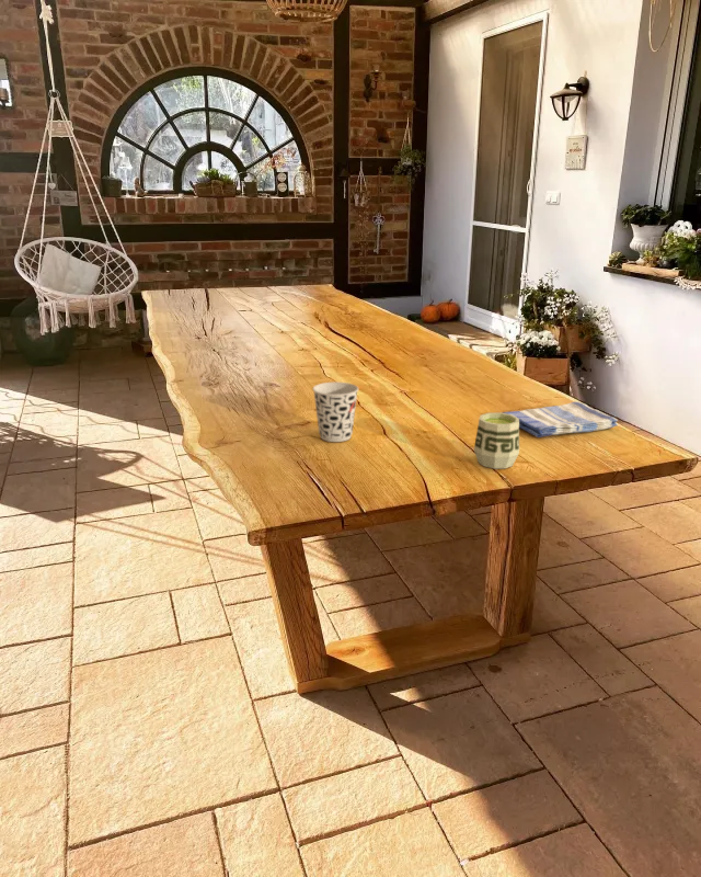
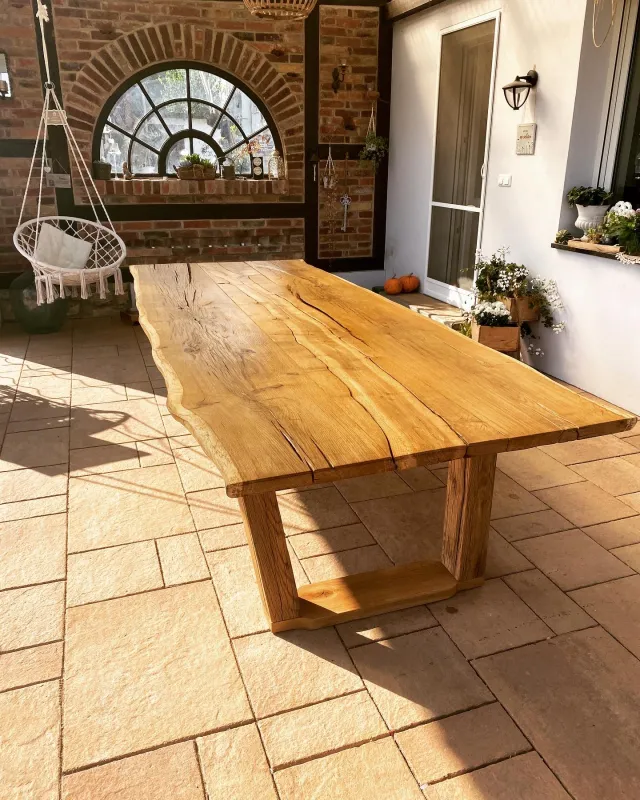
- cup [473,411,520,469]
- cup [311,381,359,443]
- dish towel [502,401,619,438]
